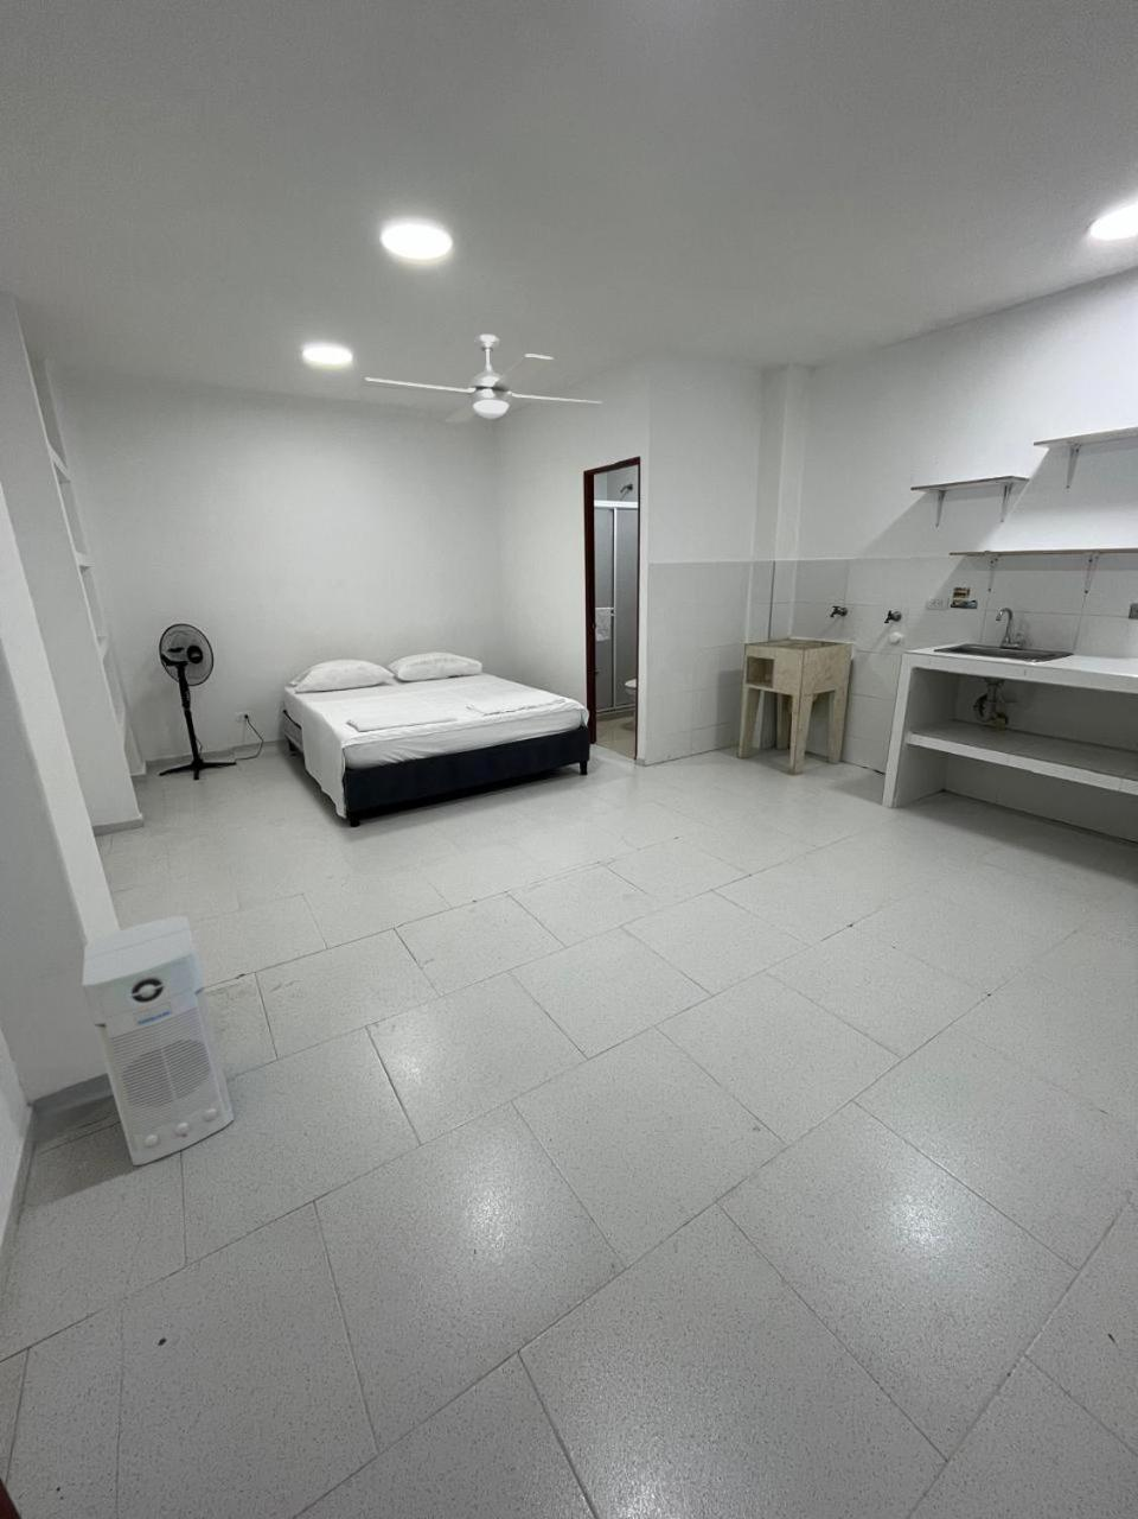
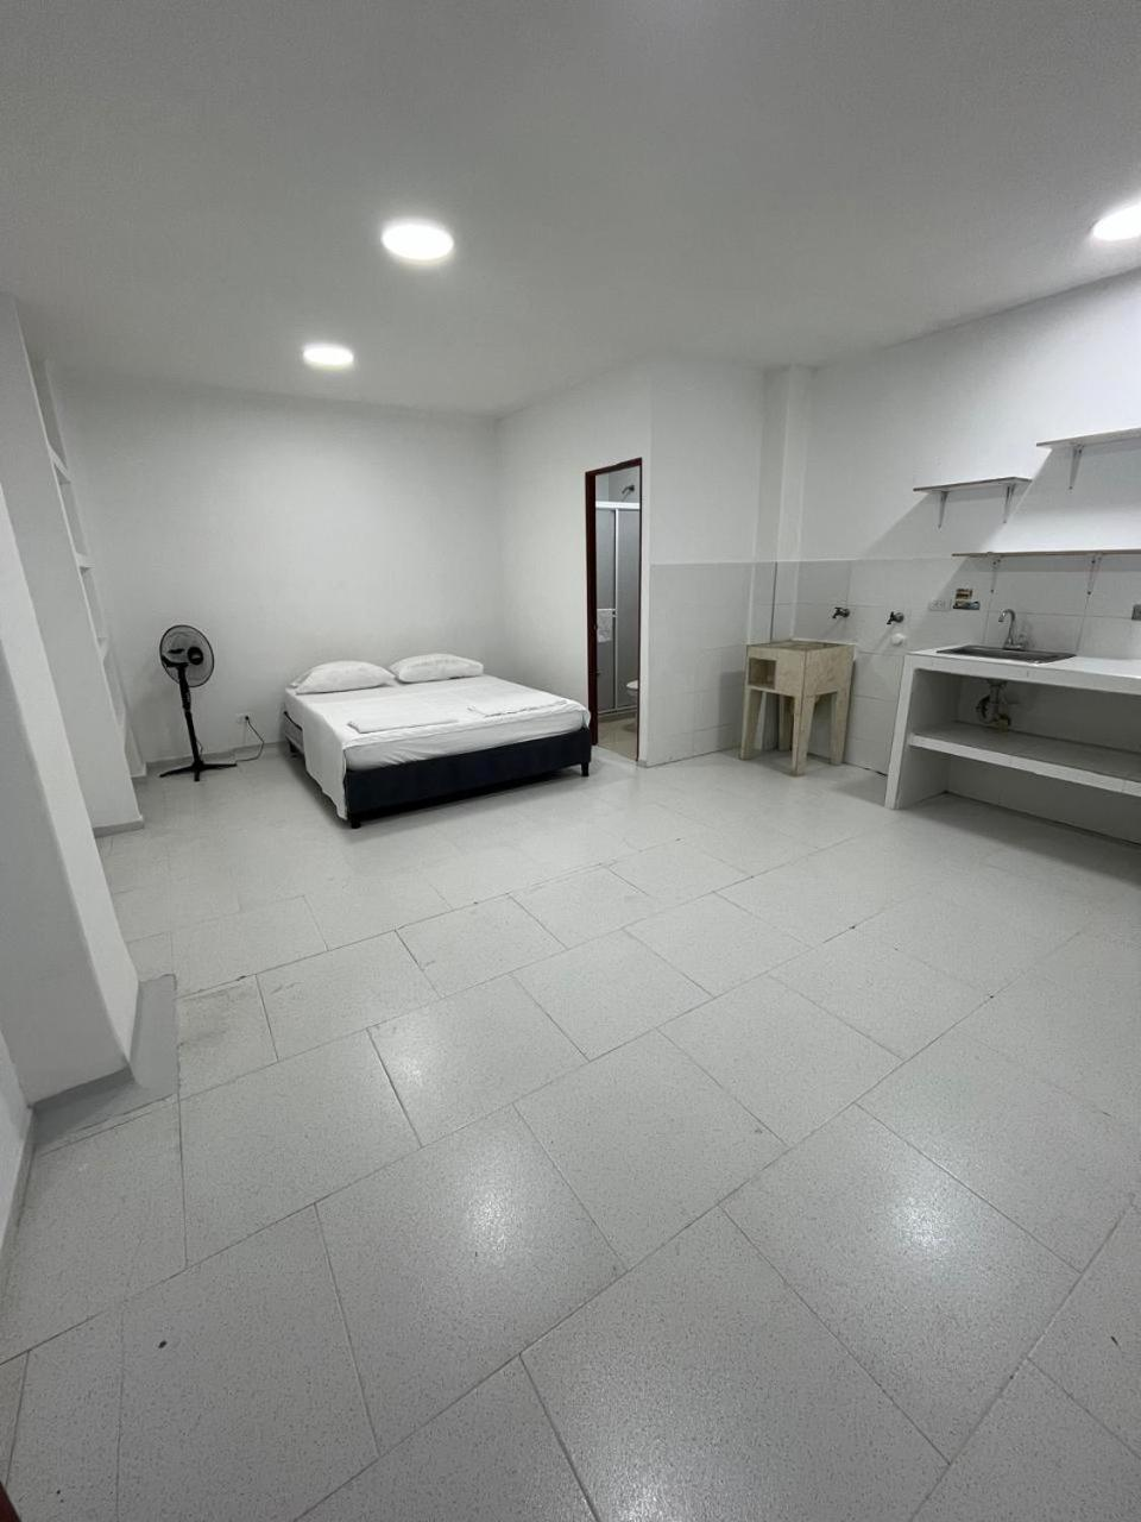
- electric fan [357,334,605,423]
- air purifier [80,915,235,1166]
